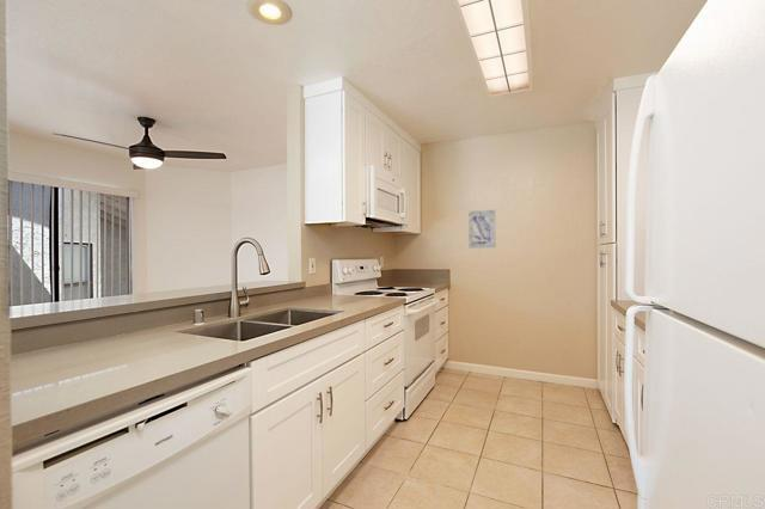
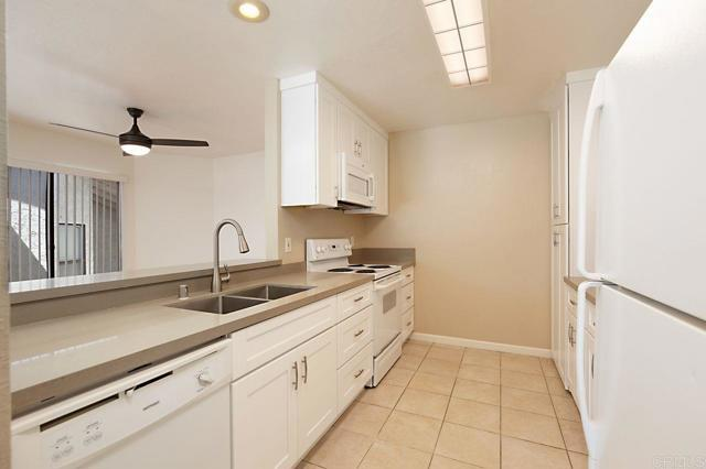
- wall art [467,208,496,250]
